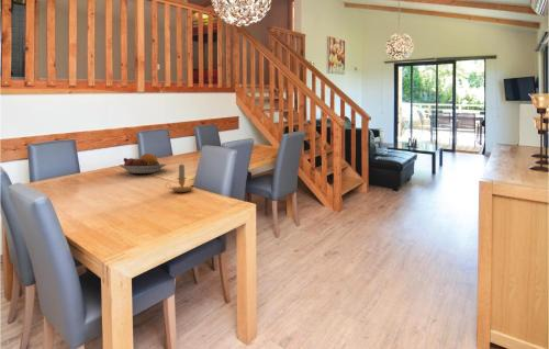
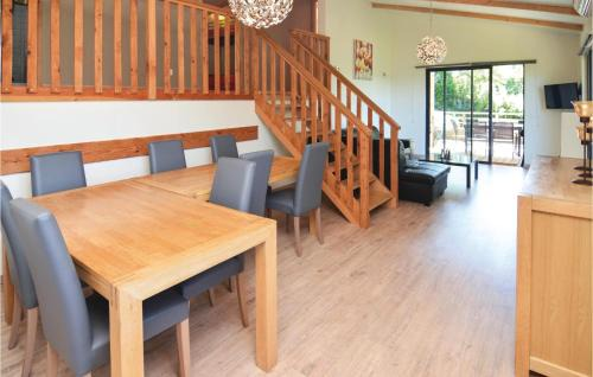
- candle [165,162,194,193]
- fruit bowl [119,153,167,174]
